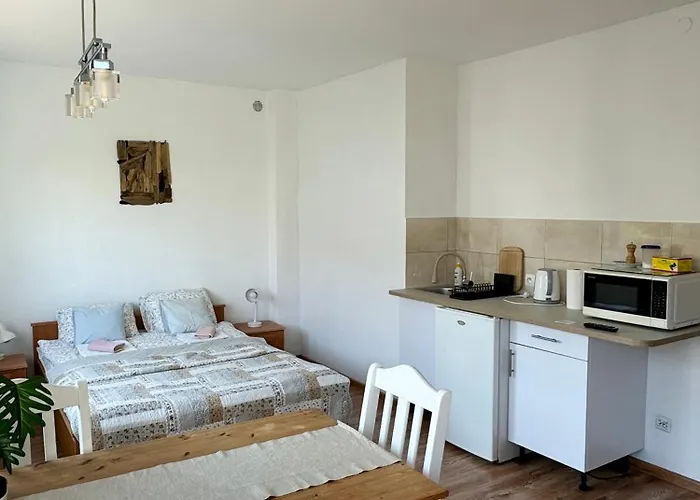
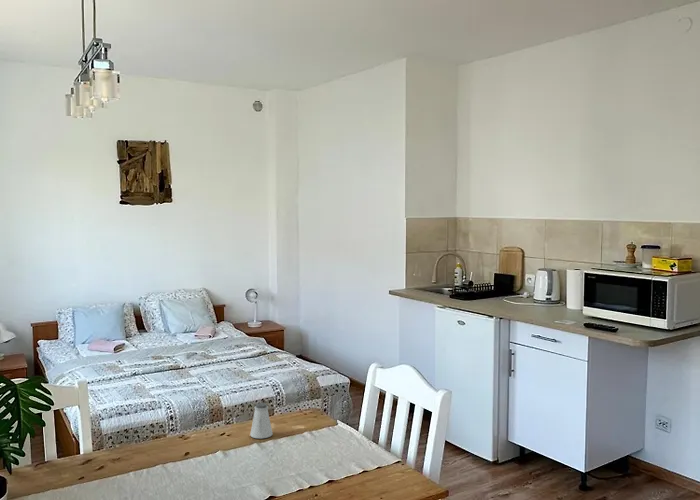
+ saltshaker [249,402,274,439]
